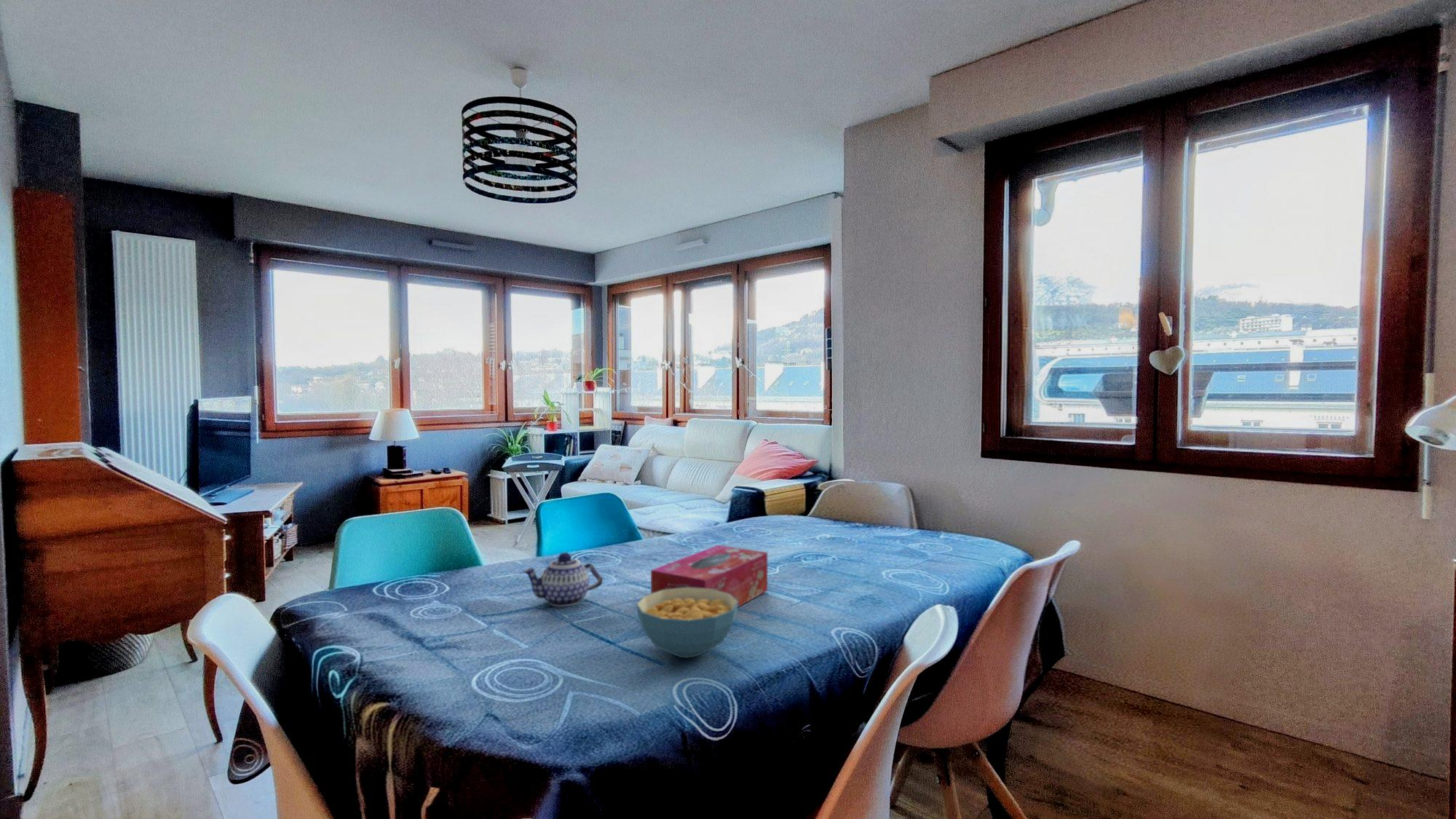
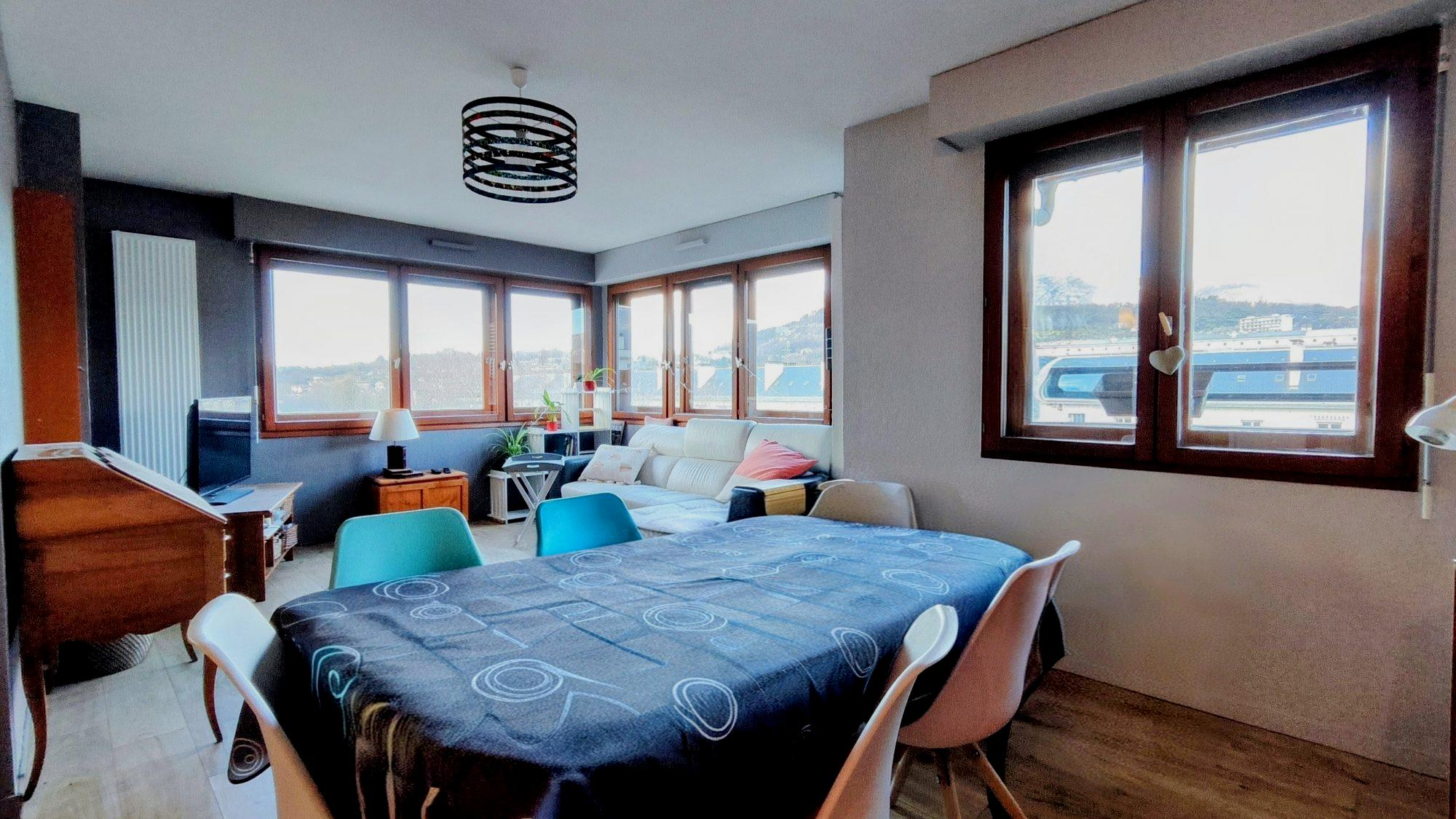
- tissue box [650,545,768,608]
- cereal bowl [636,587,738,659]
- teapot [522,552,604,607]
